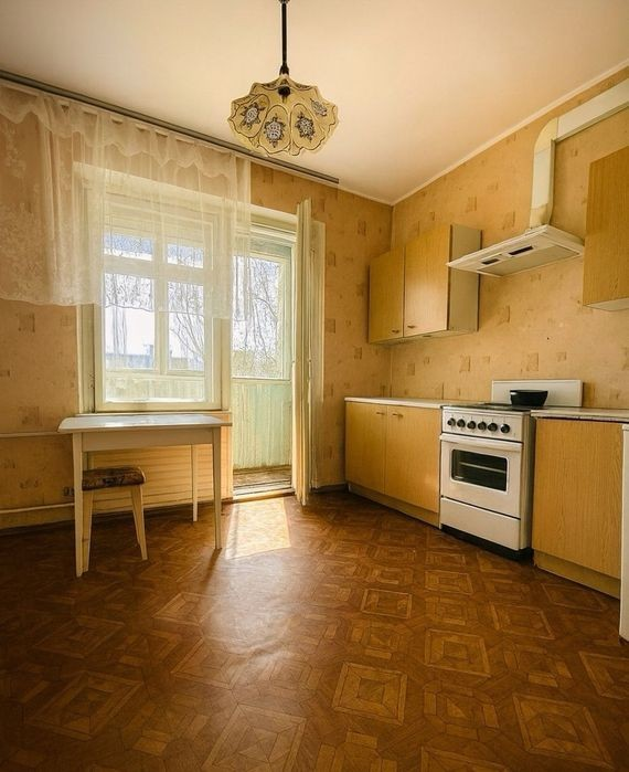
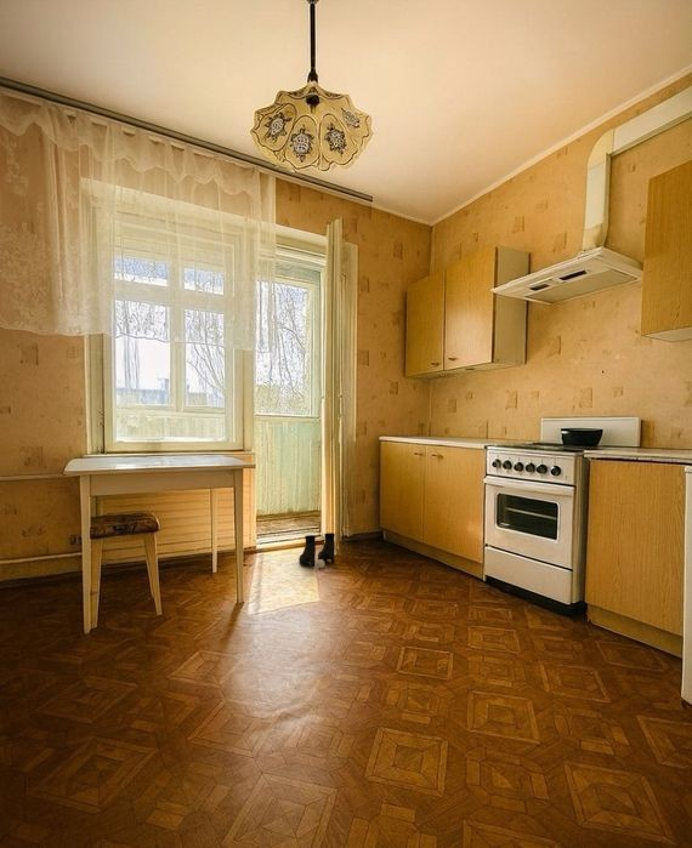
+ boots [297,531,336,569]
